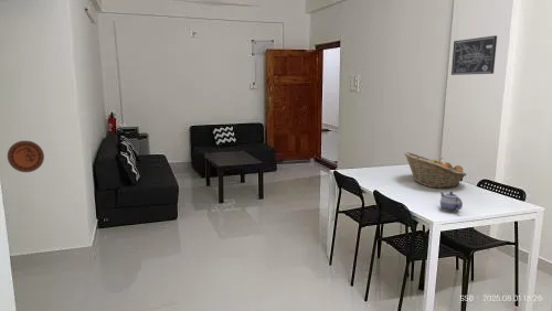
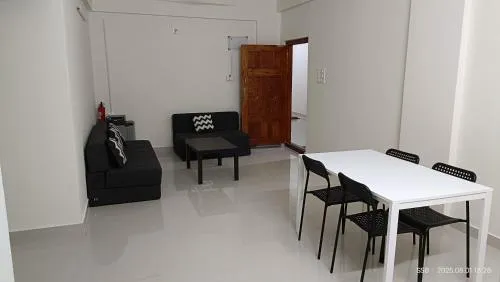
- decorative plate [7,140,45,173]
- fruit basket [403,151,468,190]
- wall art [450,34,498,76]
- teapot [439,191,464,213]
